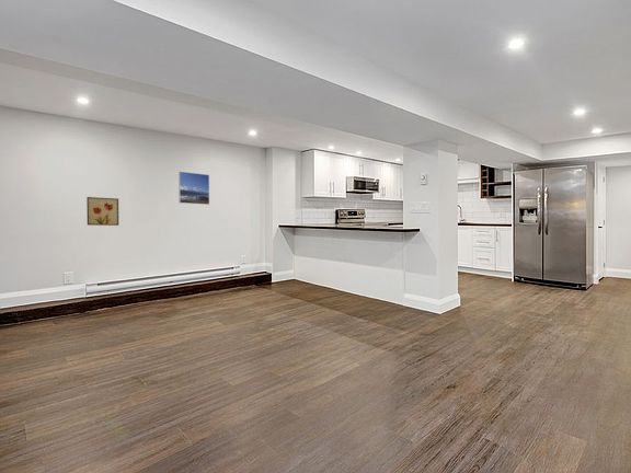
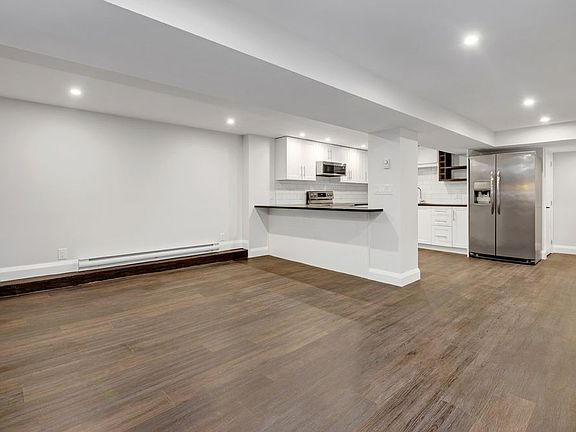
- wall art [85,196,119,227]
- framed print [177,171,210,206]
